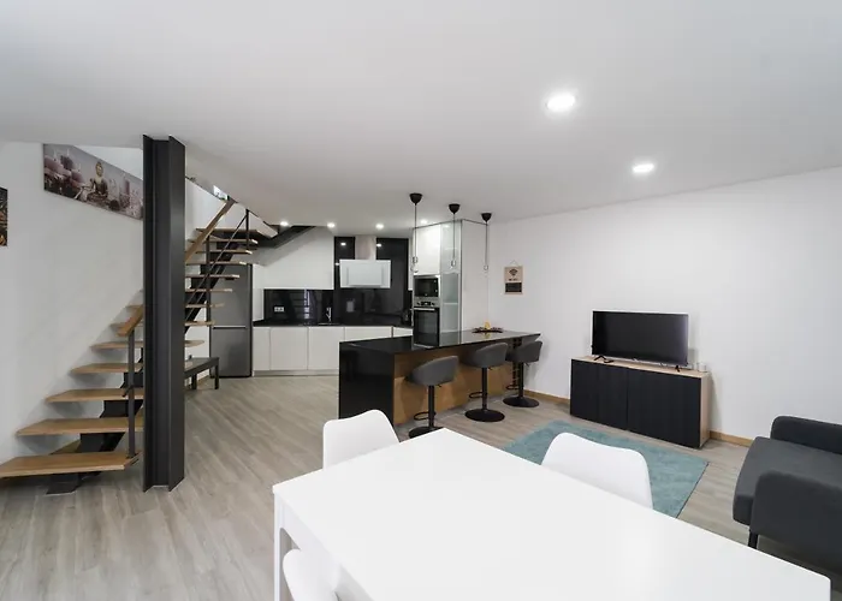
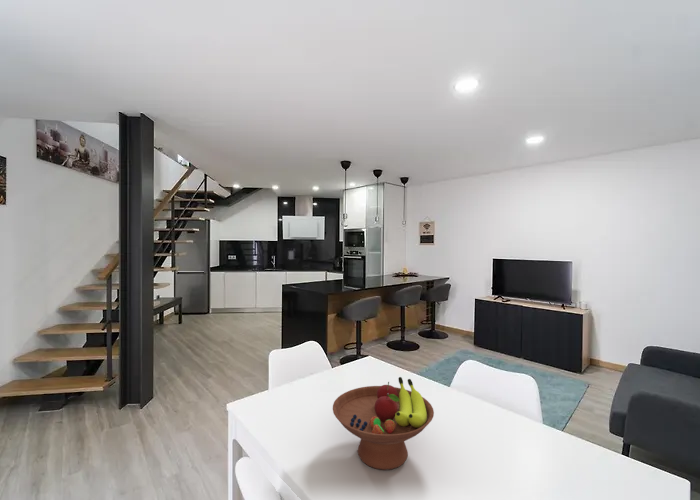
+ fruit bowl [332,376,435,471]
